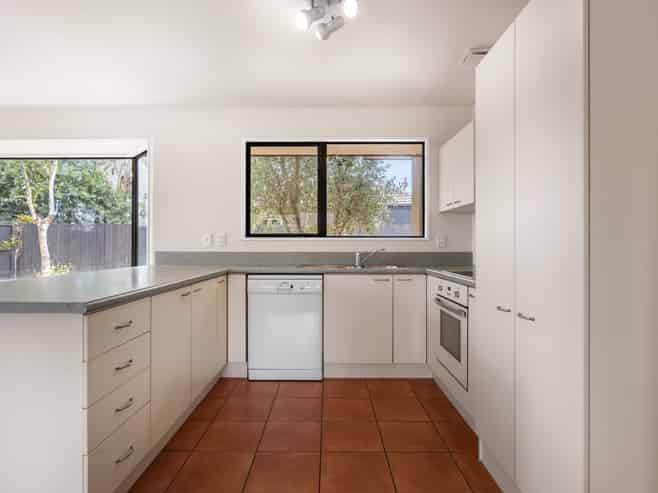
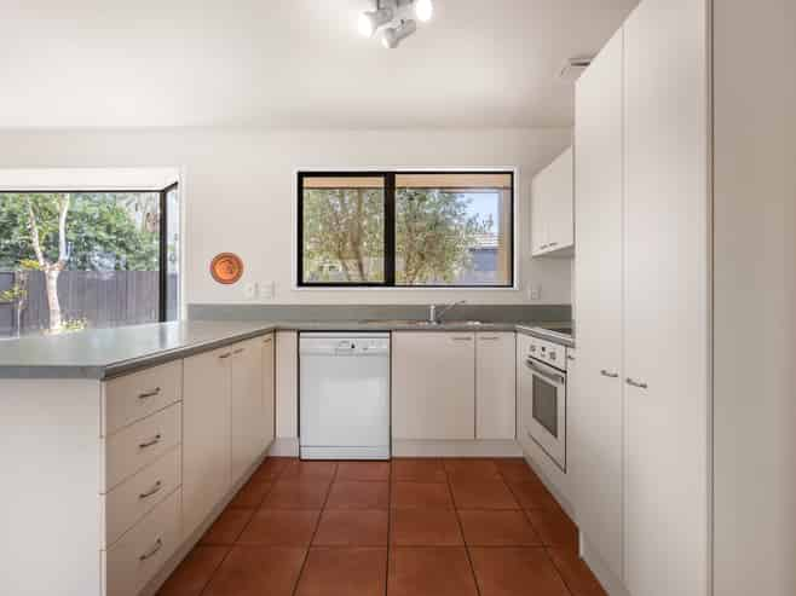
+ decorative plate [209,251,246,285]
